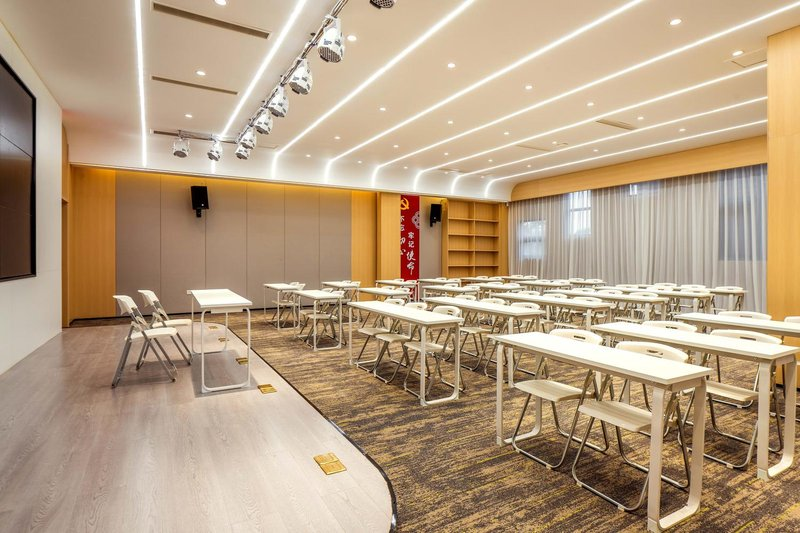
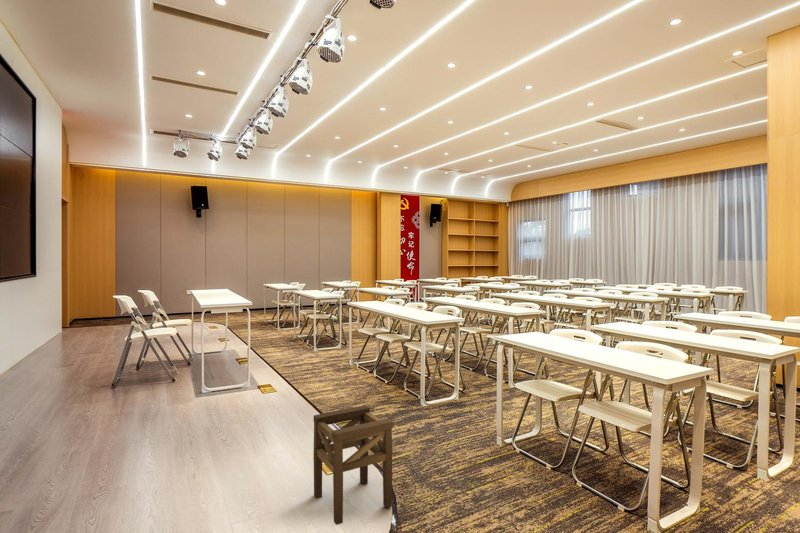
+ stool [313,404,394,526]
